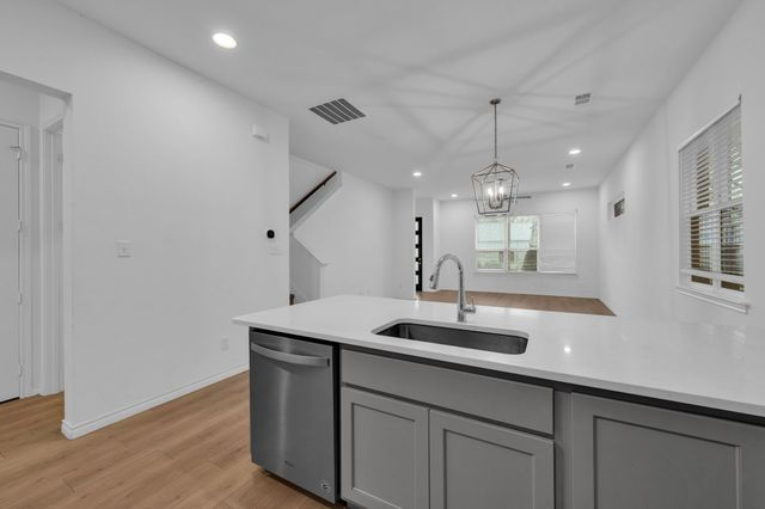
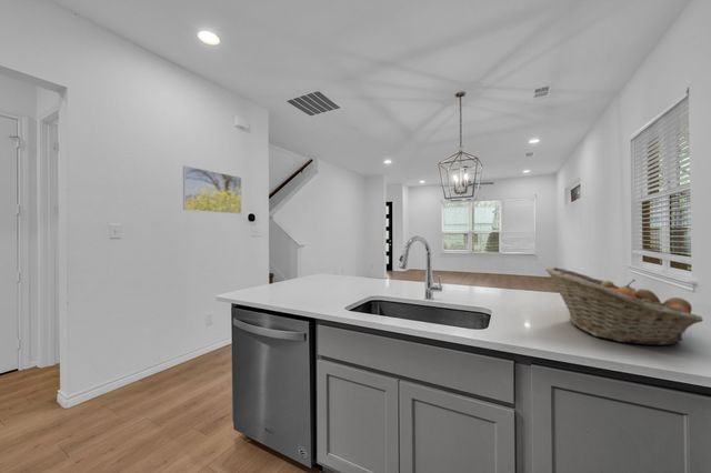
+ fruit basket [544,266,704,346]
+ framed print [182,164,242,215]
